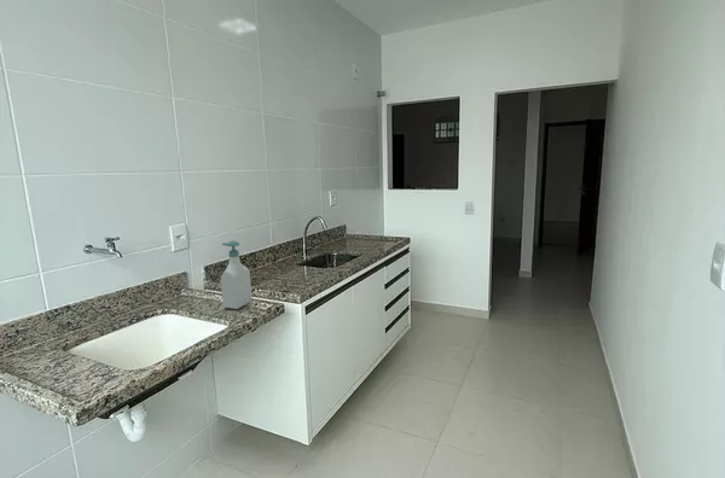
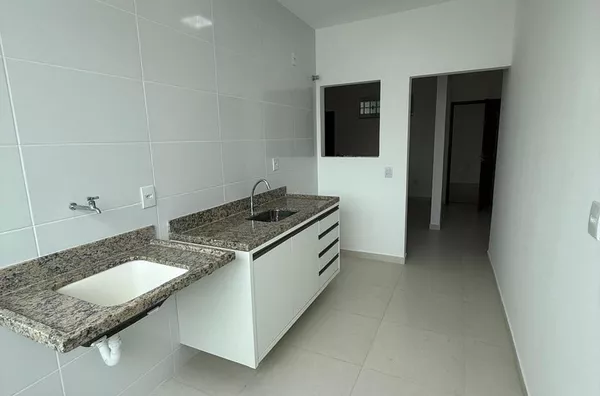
- soap bottle [220,239,253,310]
